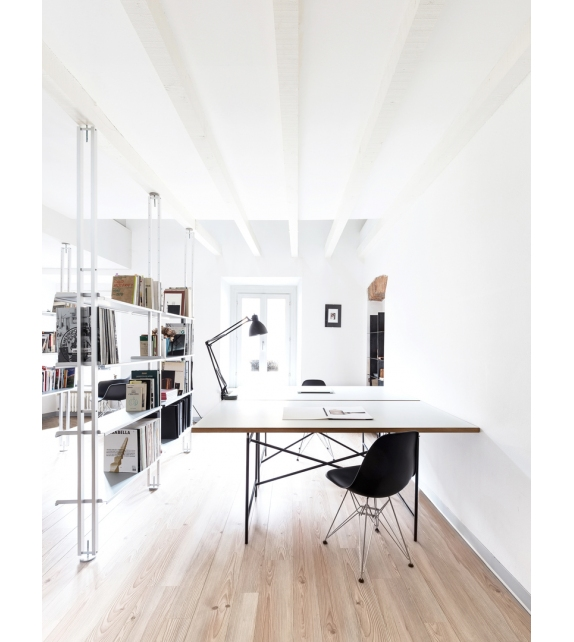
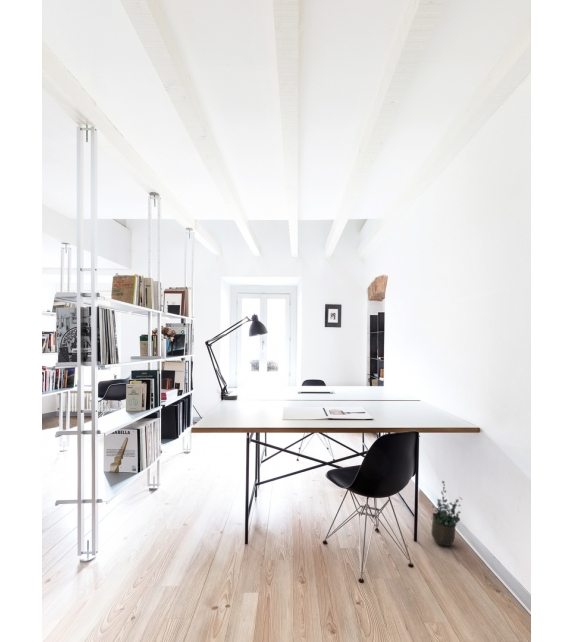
+ potted plant [430,480,463,547]
